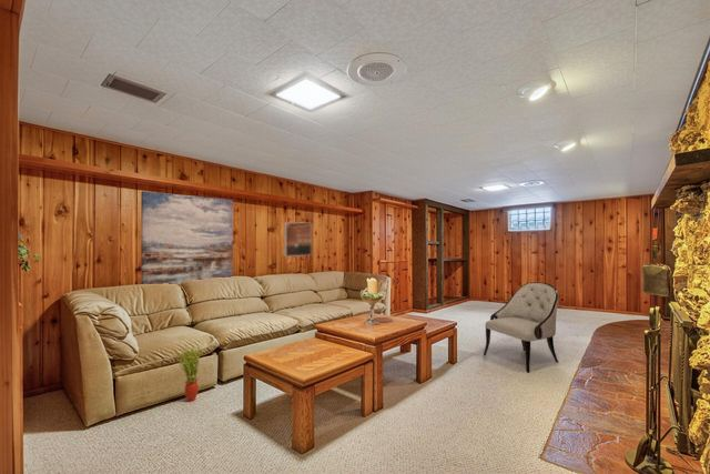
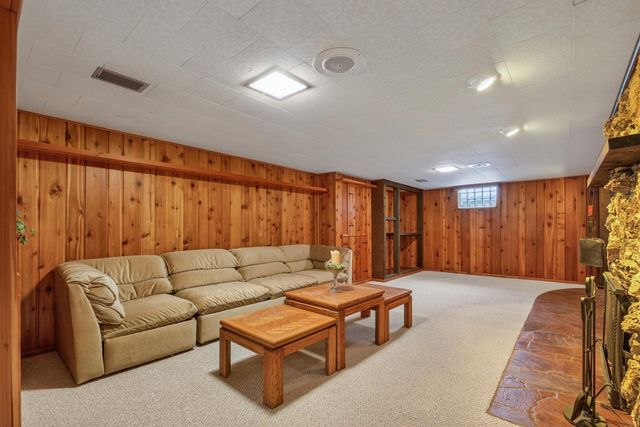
- armchair [483,281,559,374]
- wall art [140,190,234,285]
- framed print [284,221,313,258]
- potted plant [176,344,205,402]
